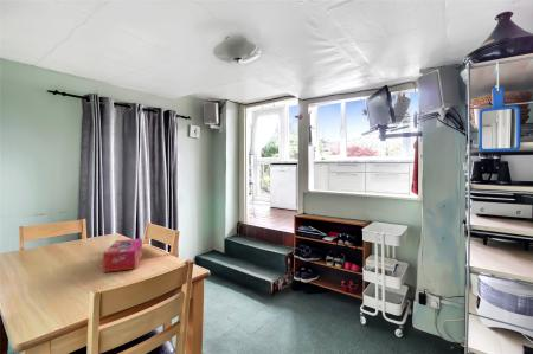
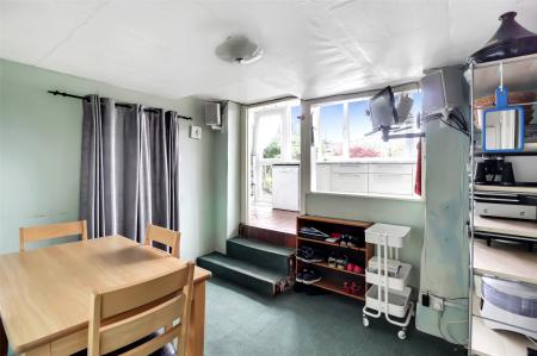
- tissue box [102,238,143,273]
